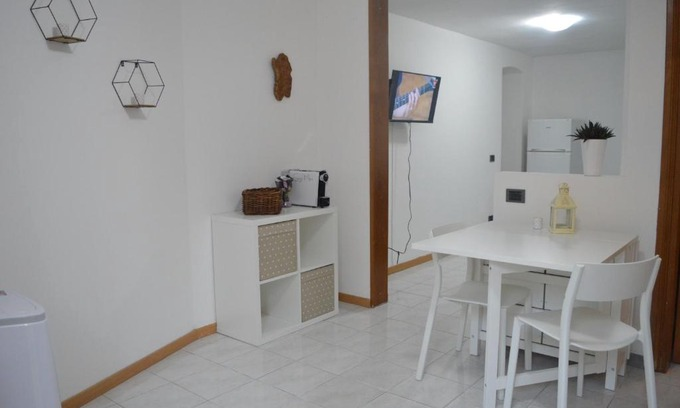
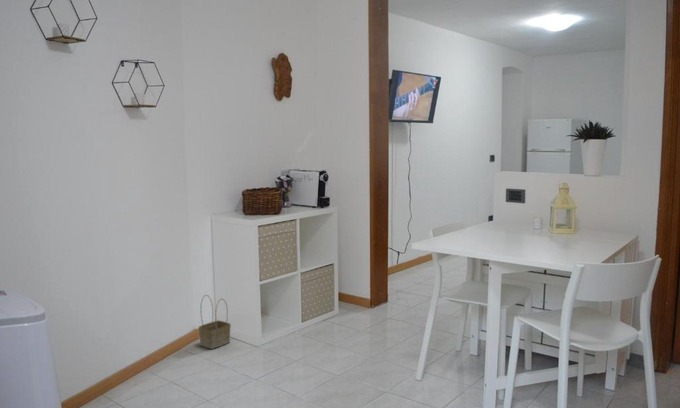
+ basket [198,294,232,350]
